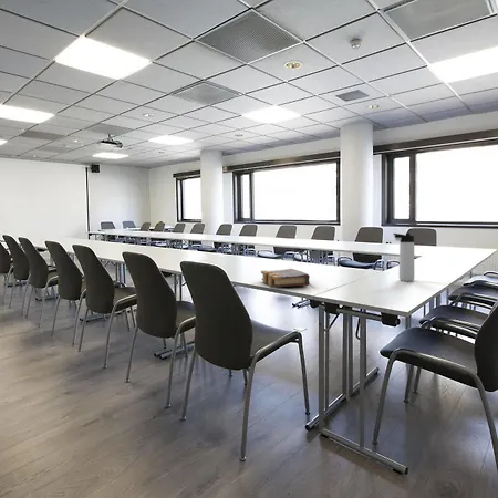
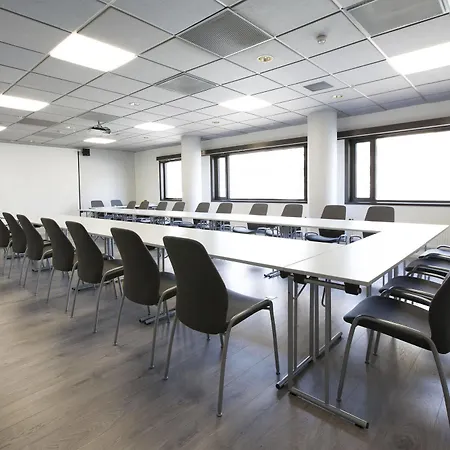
- book [260,268,311,288]
- thermos bottle [392,232,415,282]
